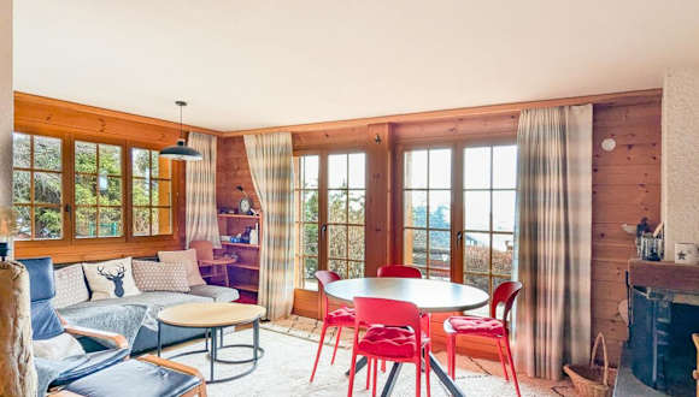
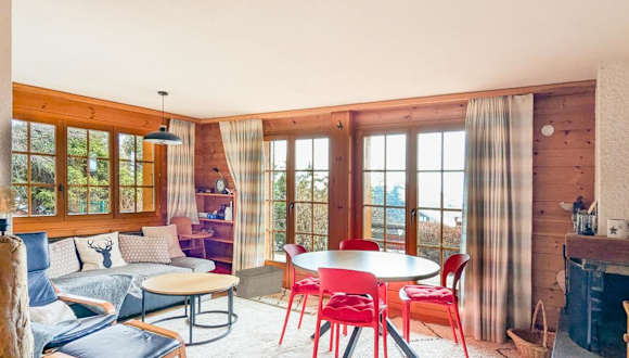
+ storage bin [234,264,284,301]
